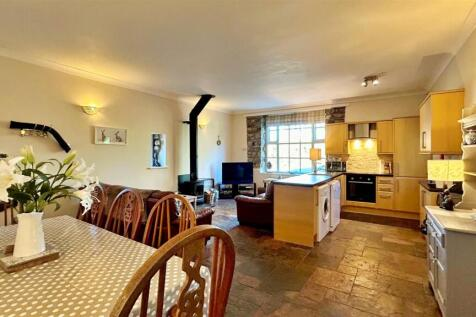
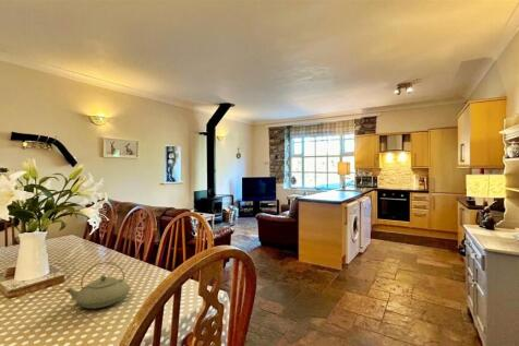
+ teapot [64,261,131,310]
